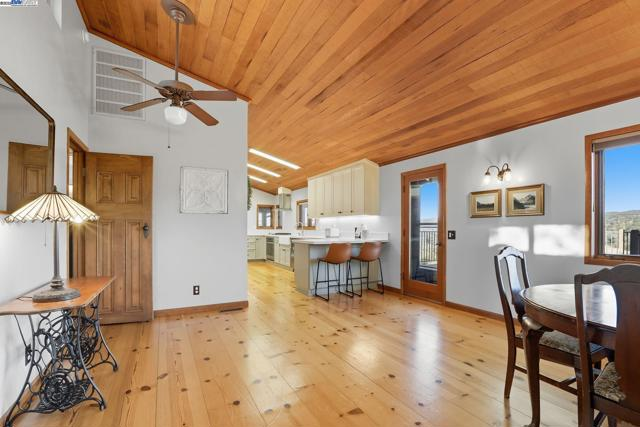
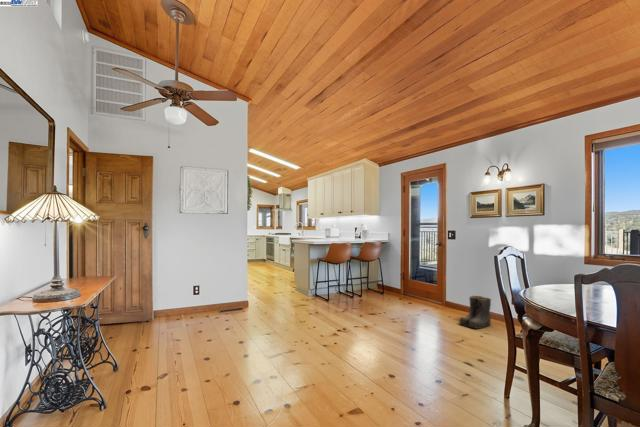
+ boots [458,295,492,330]
